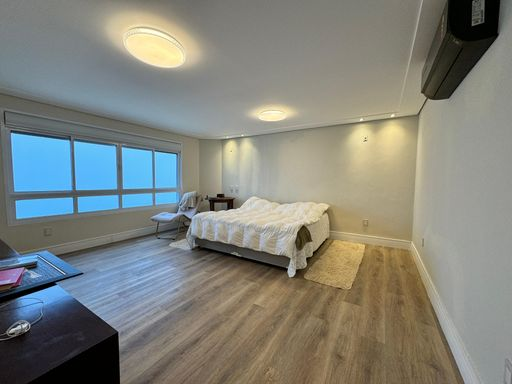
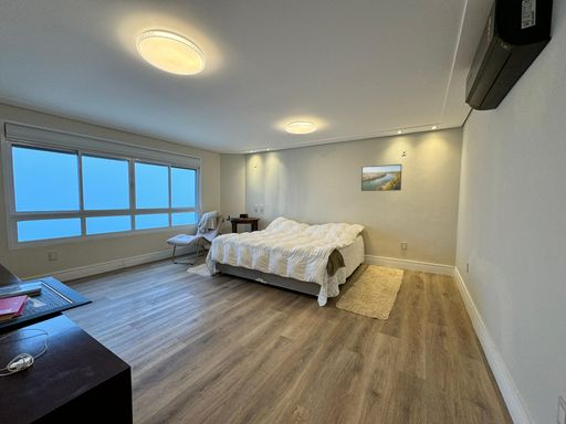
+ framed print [360,163,402,192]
